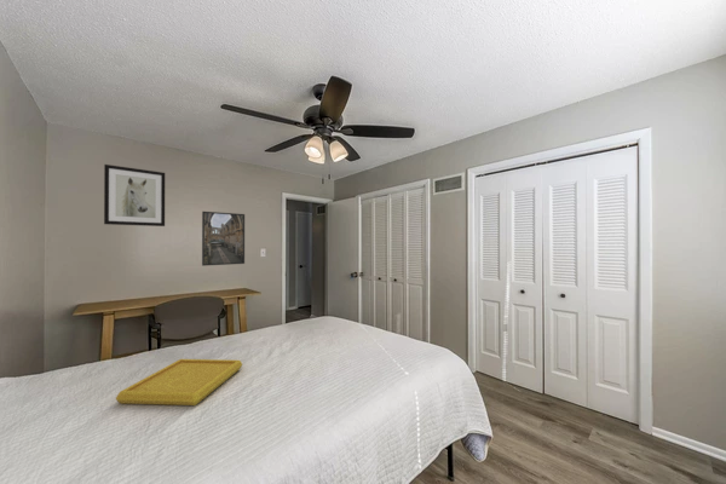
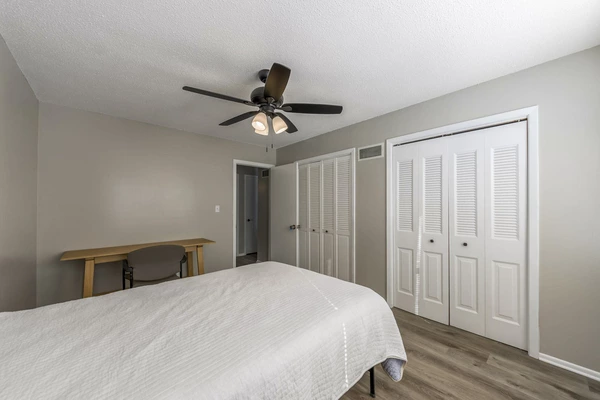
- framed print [201,211,246,267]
- serving tray [115,358,243,407]
- wall art [103,163,166,227]
